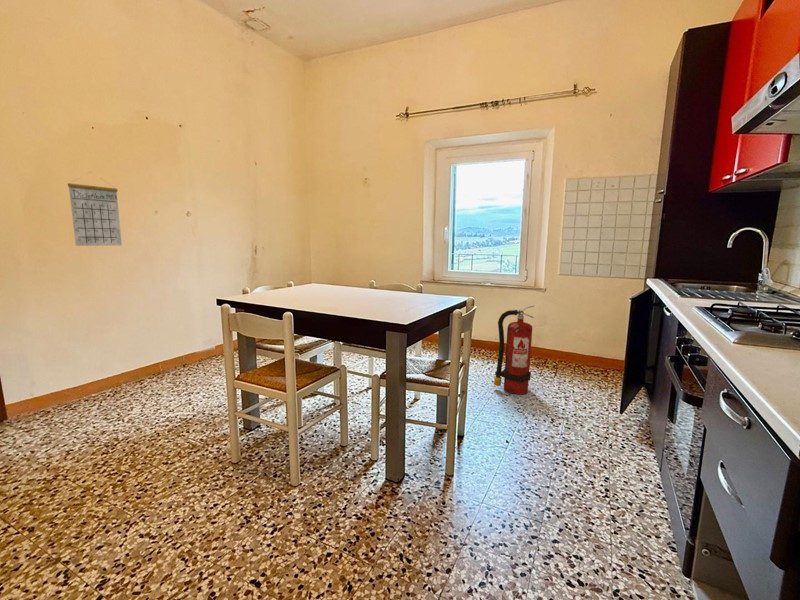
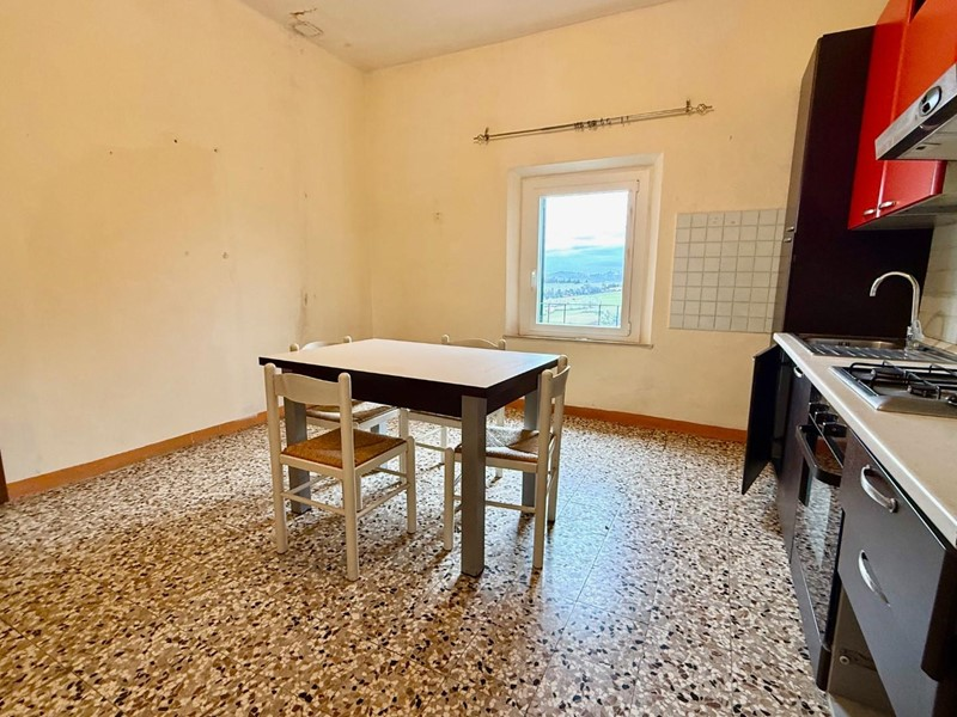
- calendar [67,171,123,247]
- fire extinguisher [493,304,535,395]
